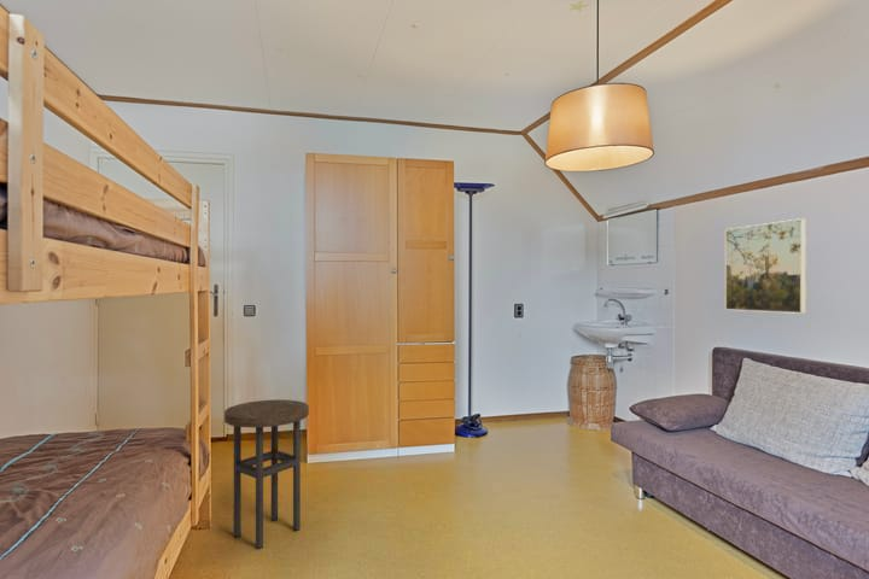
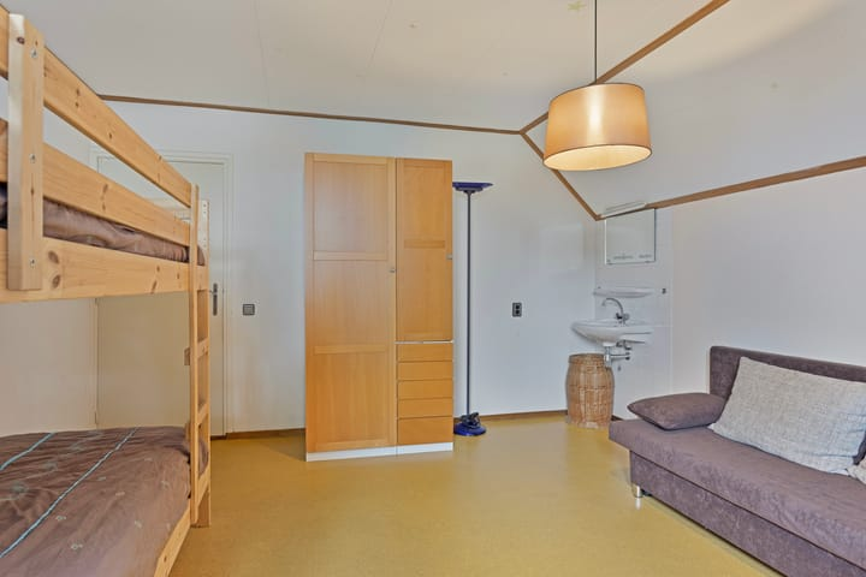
- side table [223,398,310,550]
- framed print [724,217,807,315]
